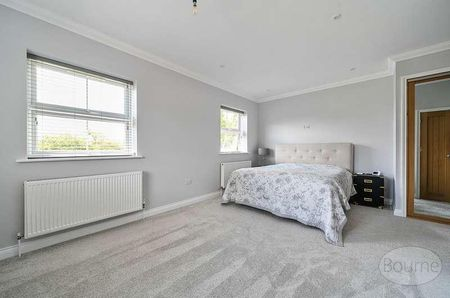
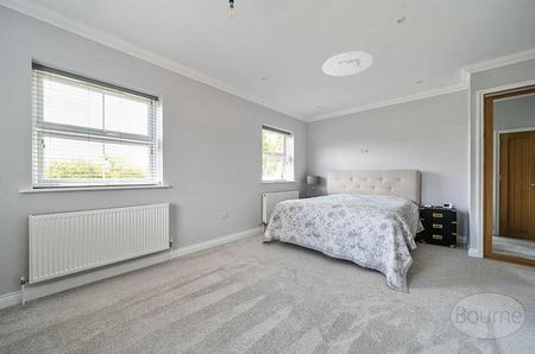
+ ceiling light [321,50,374,77]
